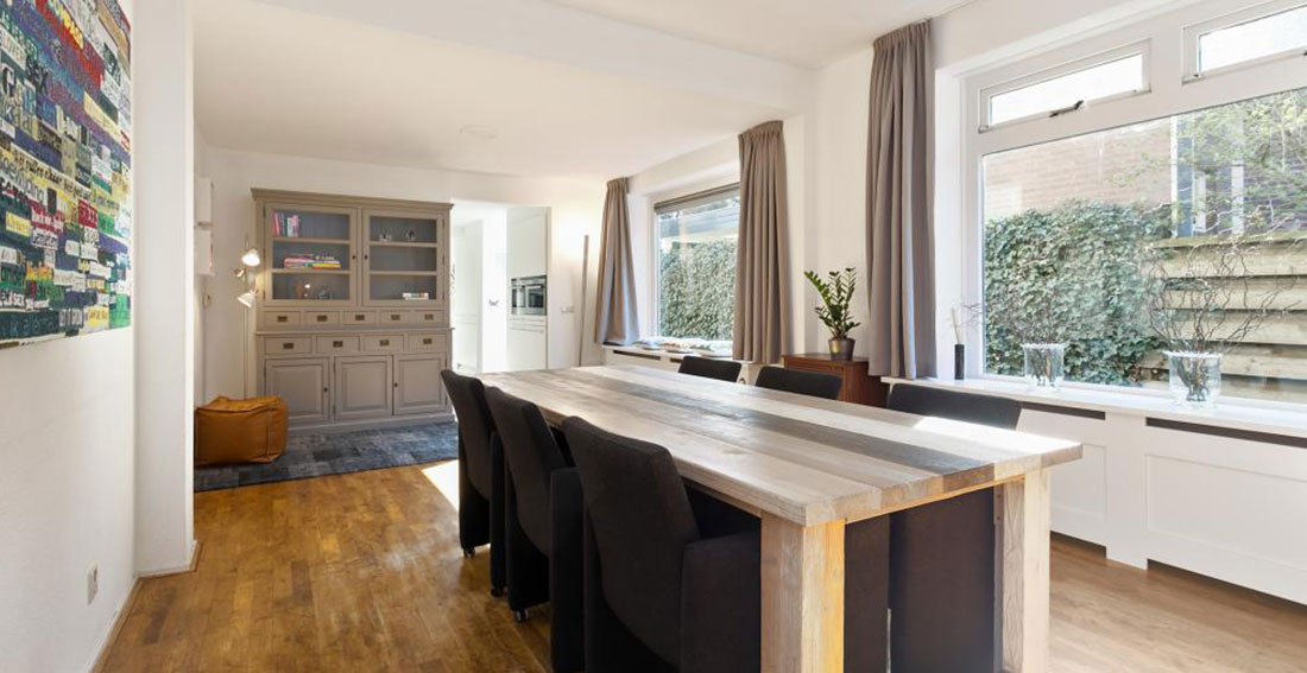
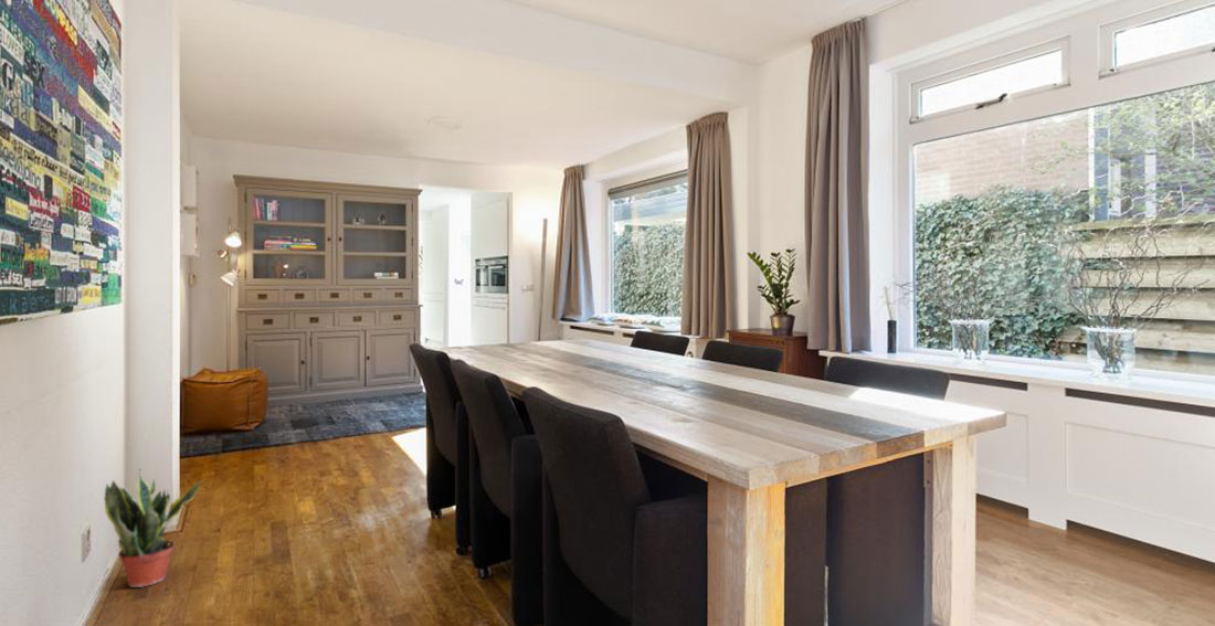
+ potted plant [103,467,202,588]
